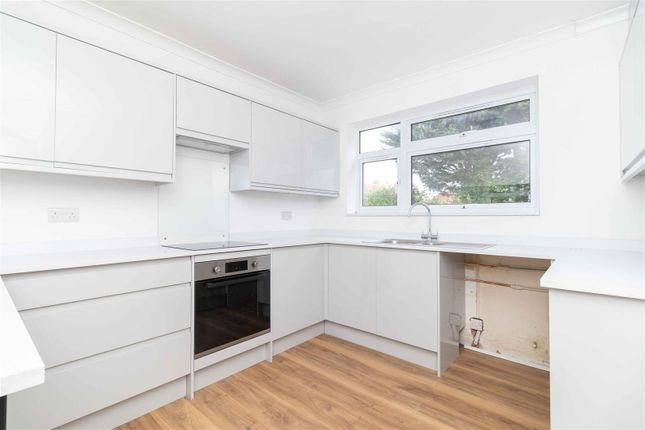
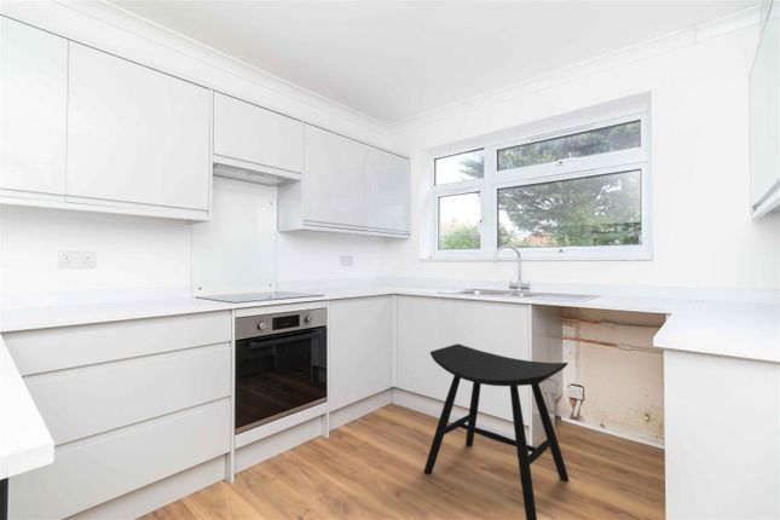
+ stool [423,342,571,520]
